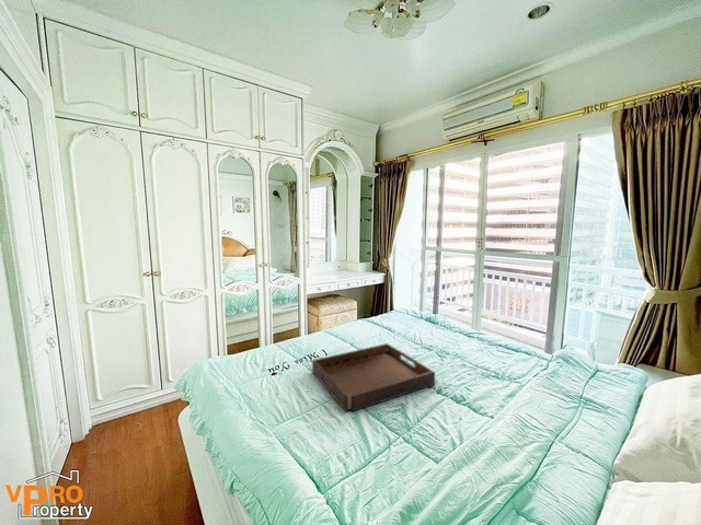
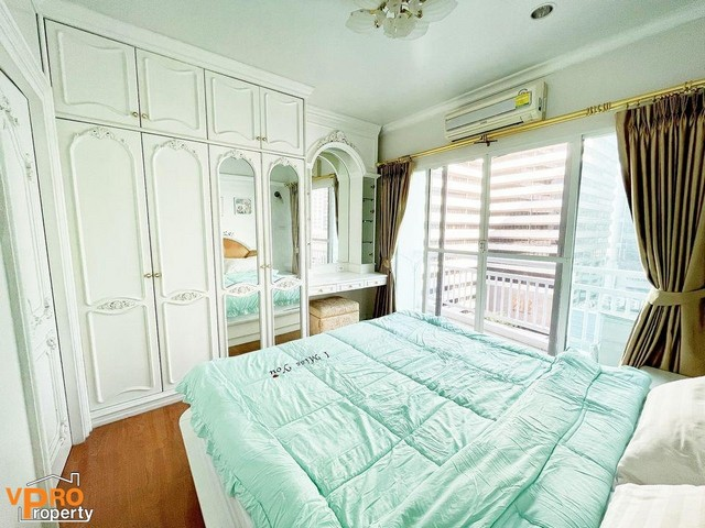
- serving tray [311,342,436,412]
